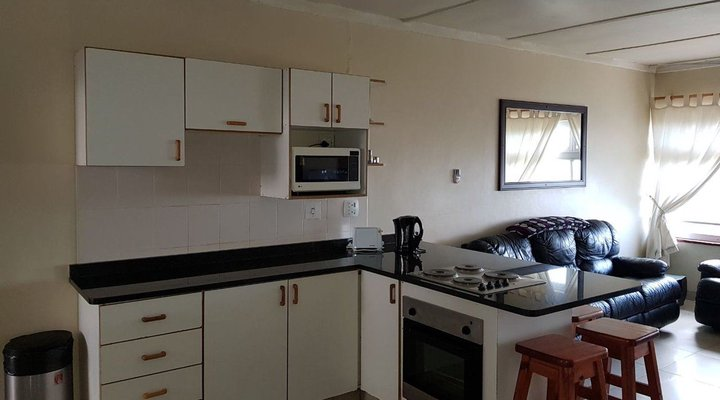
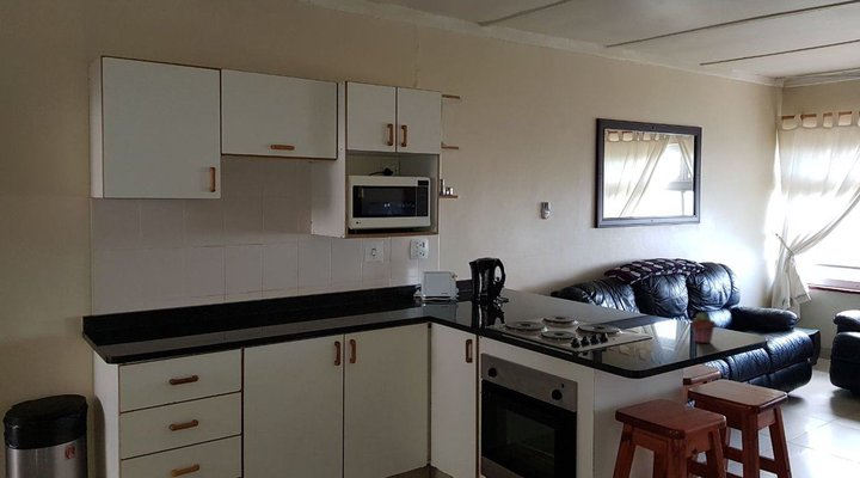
+ potted succulent [690,311,717,344]
